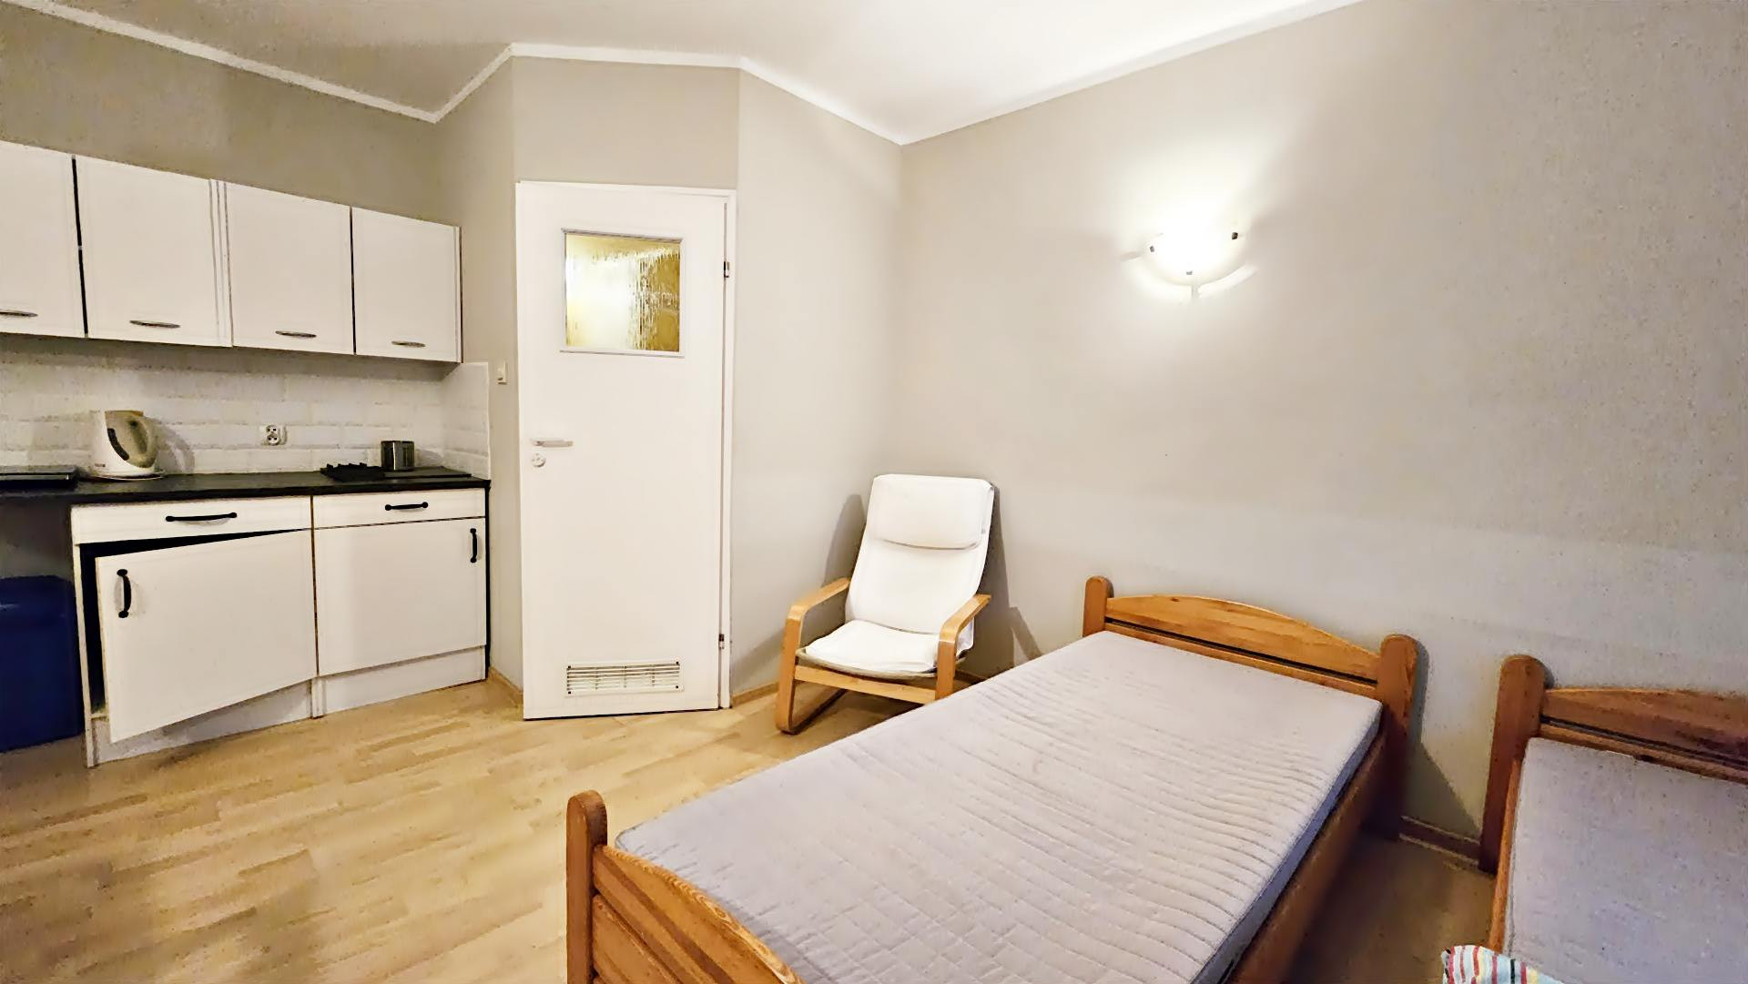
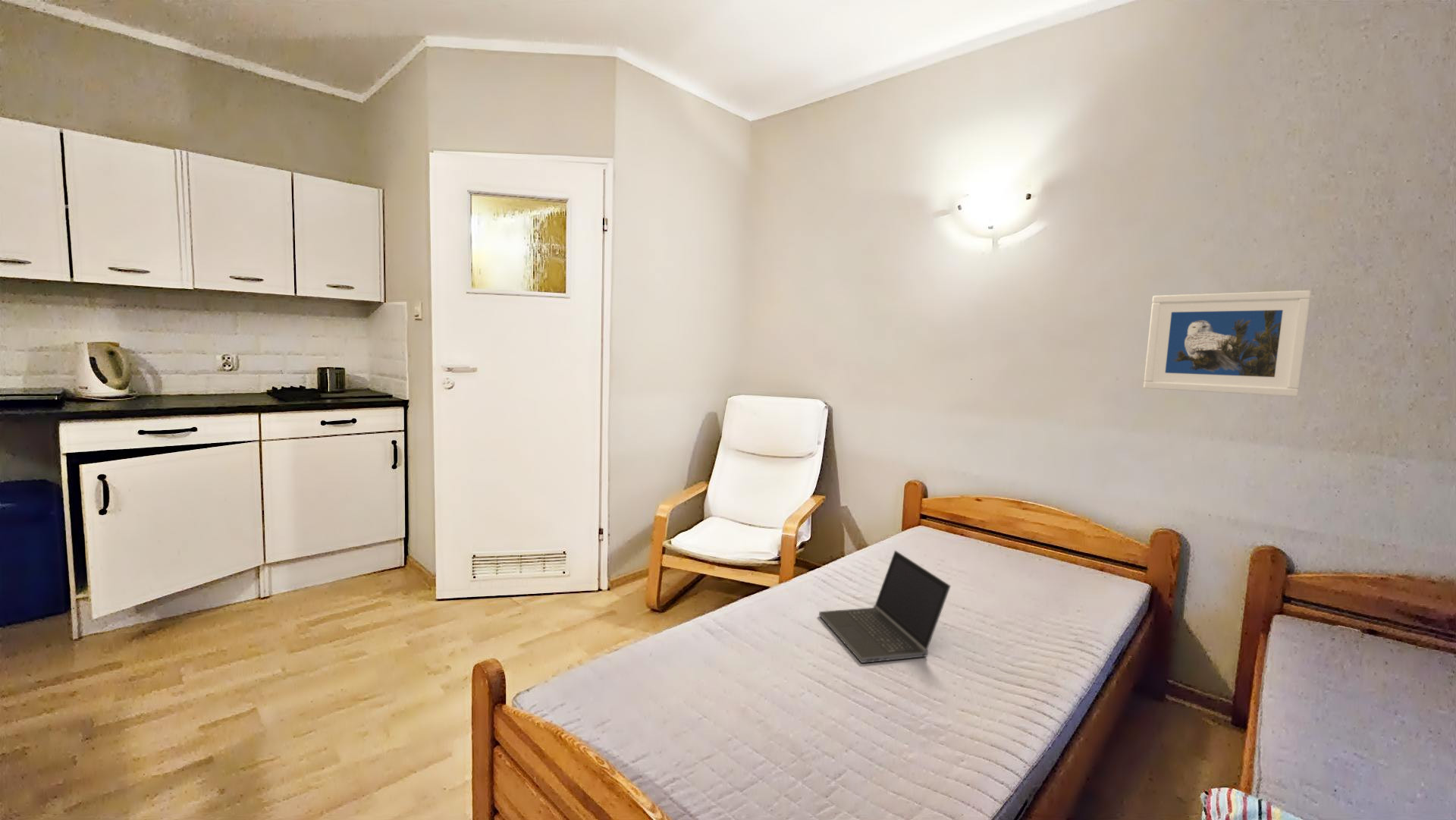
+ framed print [1143,290,1312,397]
+ laptop computer [818,550,952,664]
